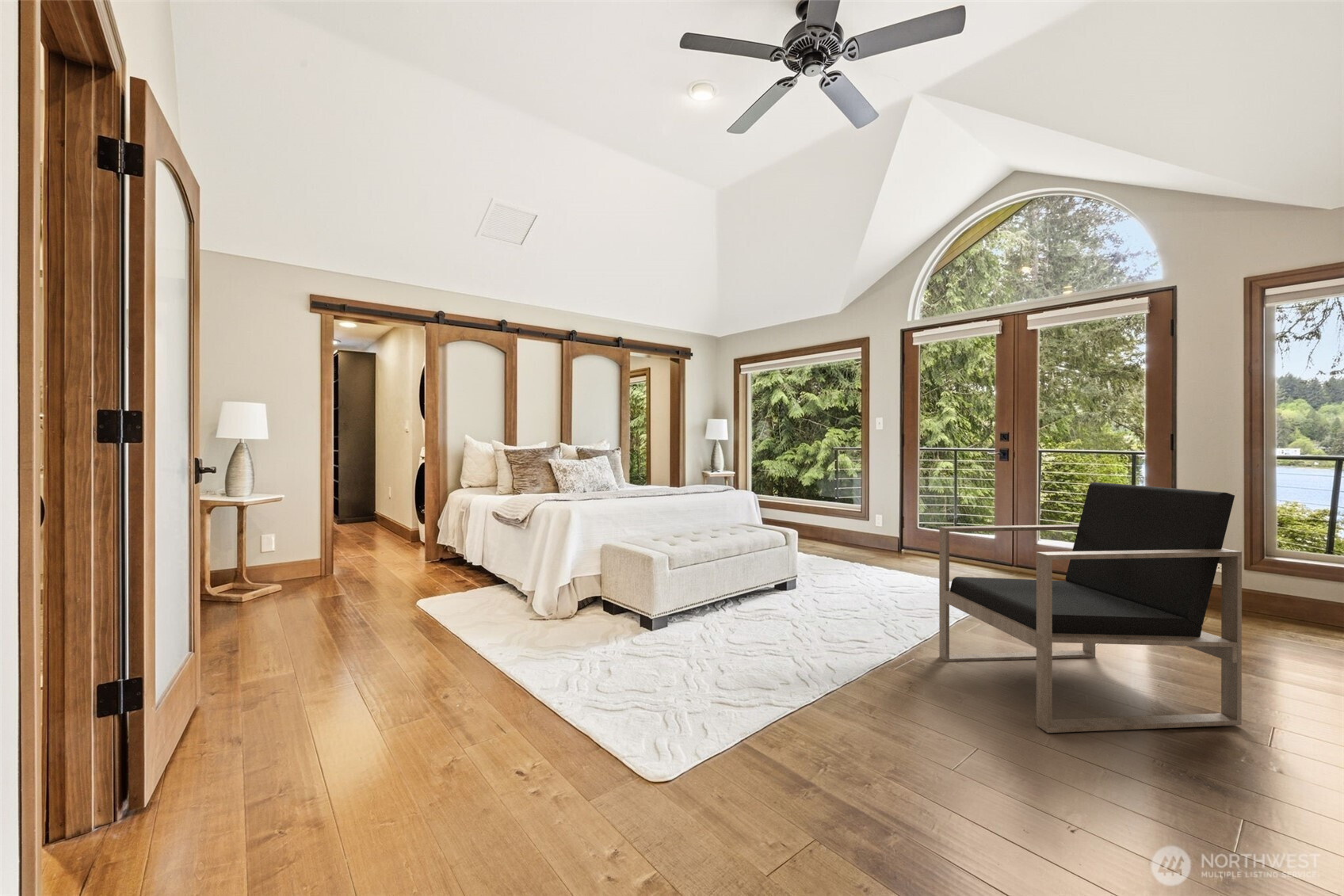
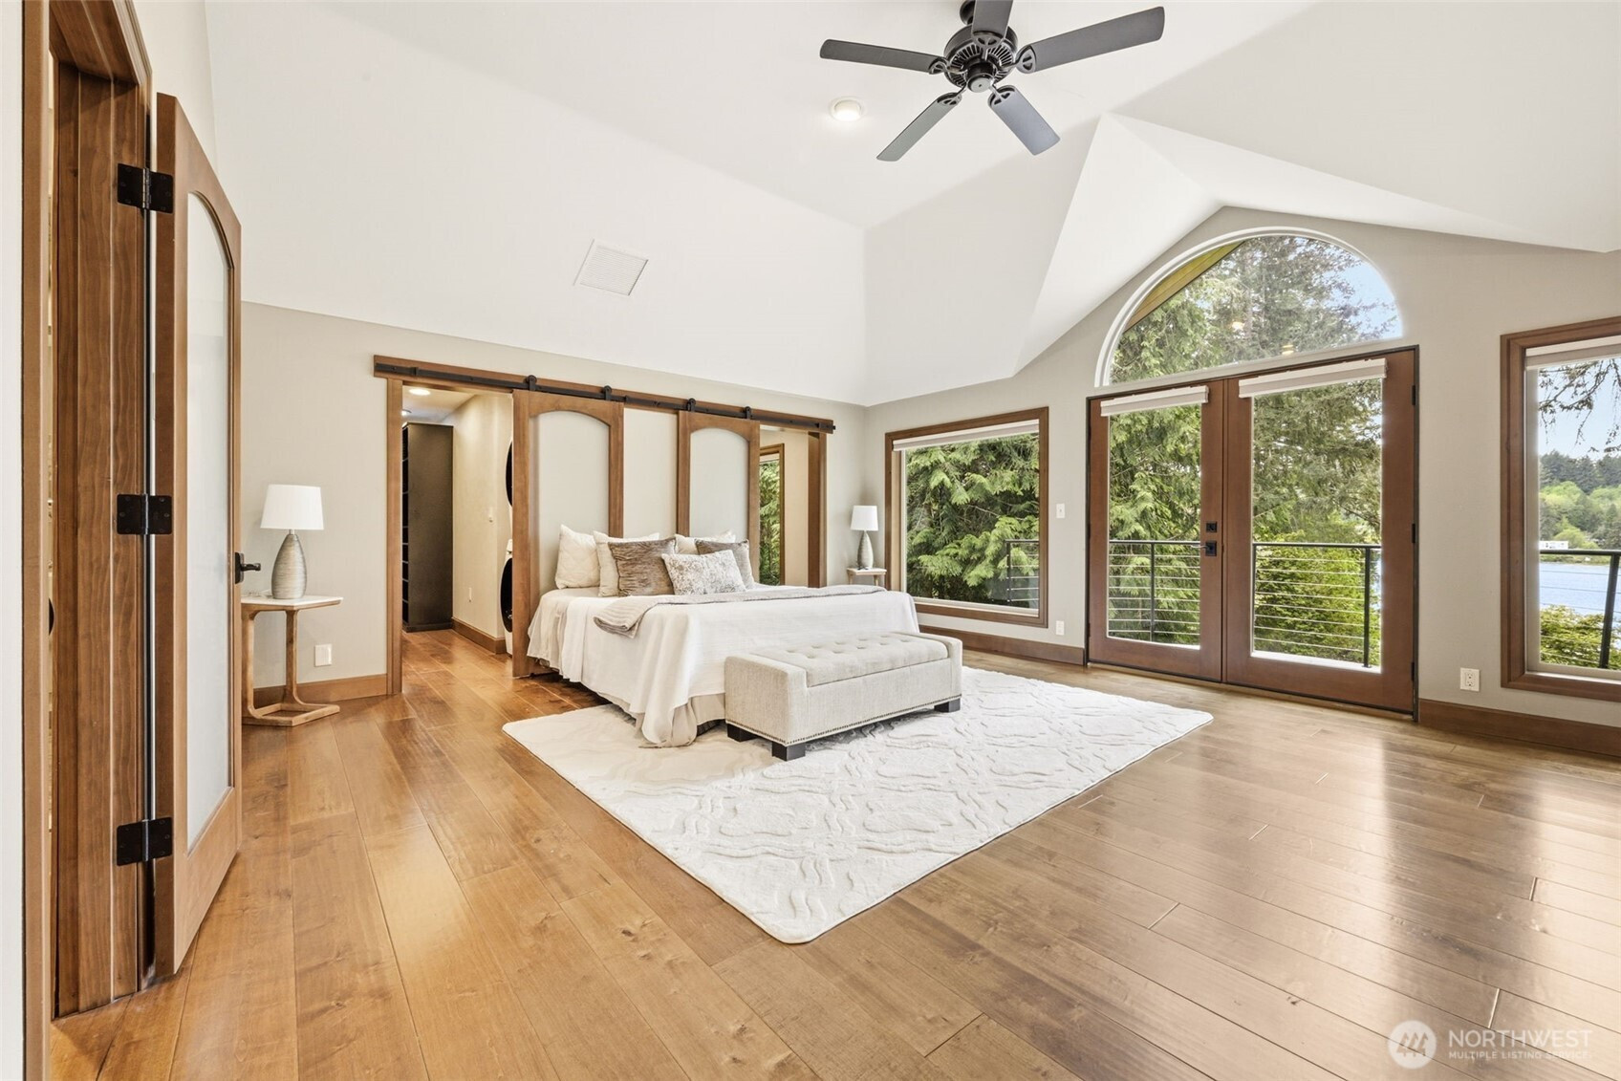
- armchair [938,482,1243,734]
